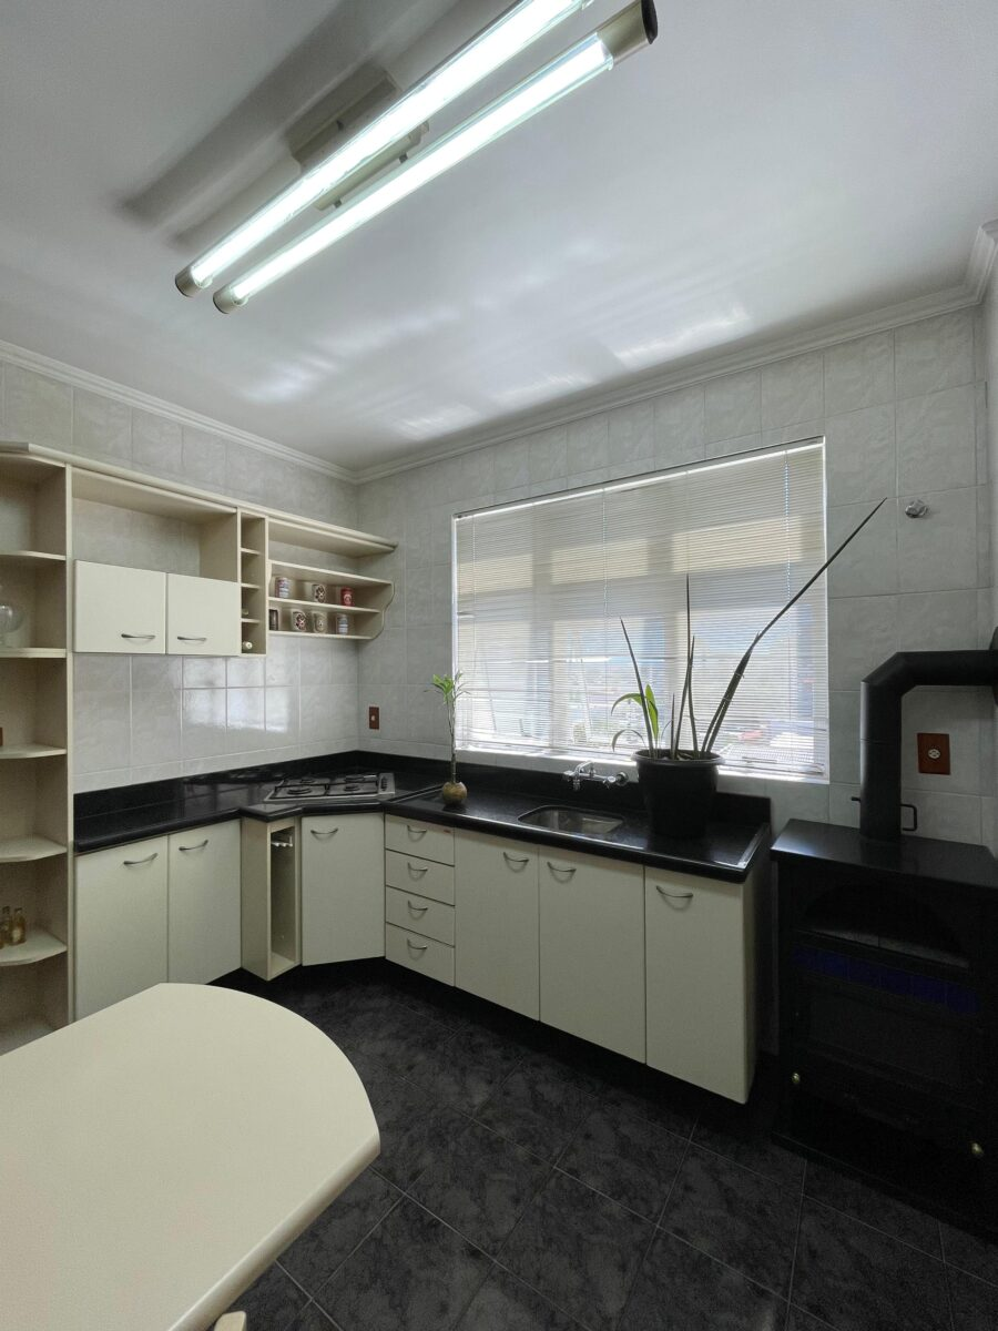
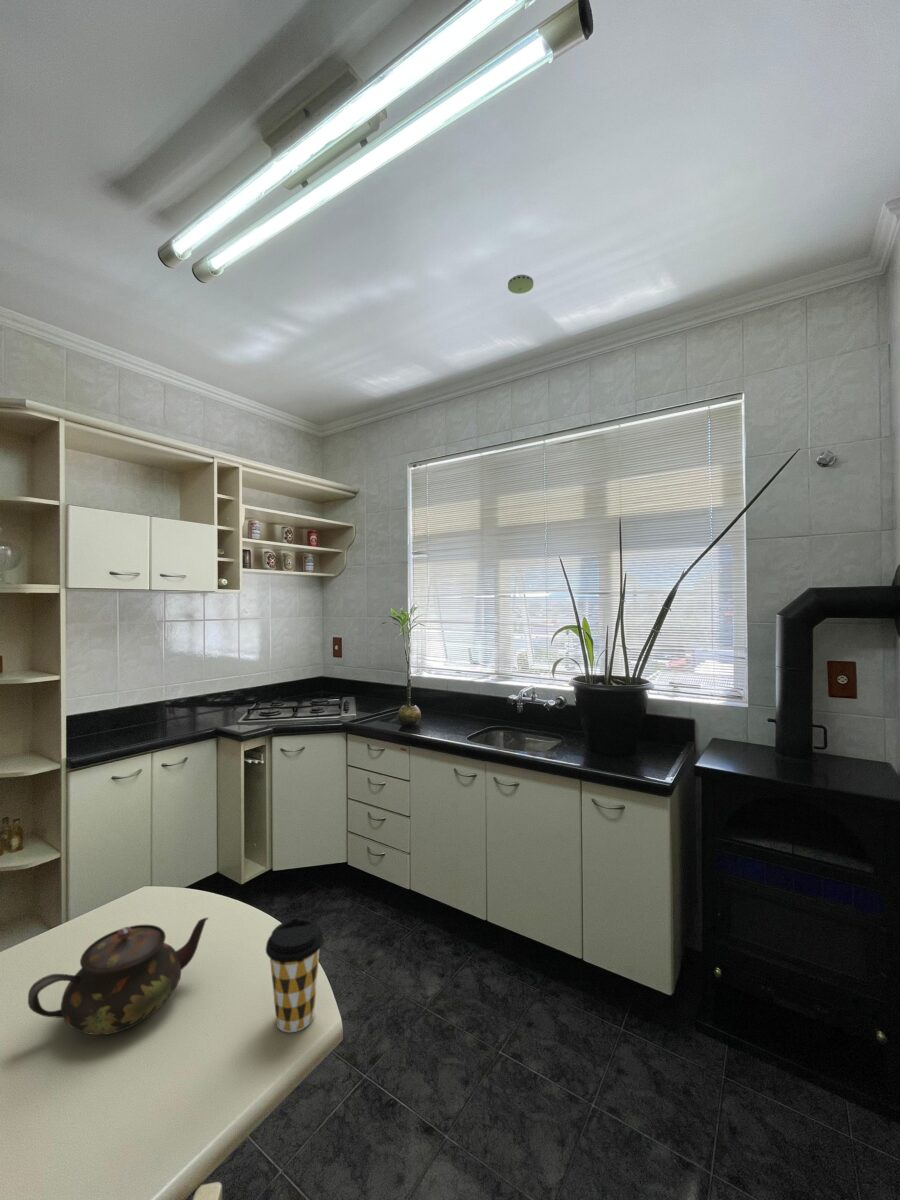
+ smoke detector [507,274,534,295]
+ coffee cup [265,917,325,1033]
+ teapot [27,917,209,1036]
